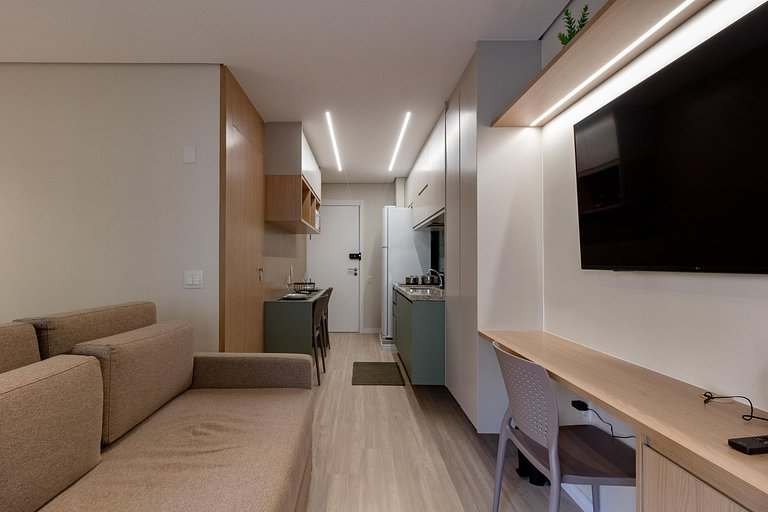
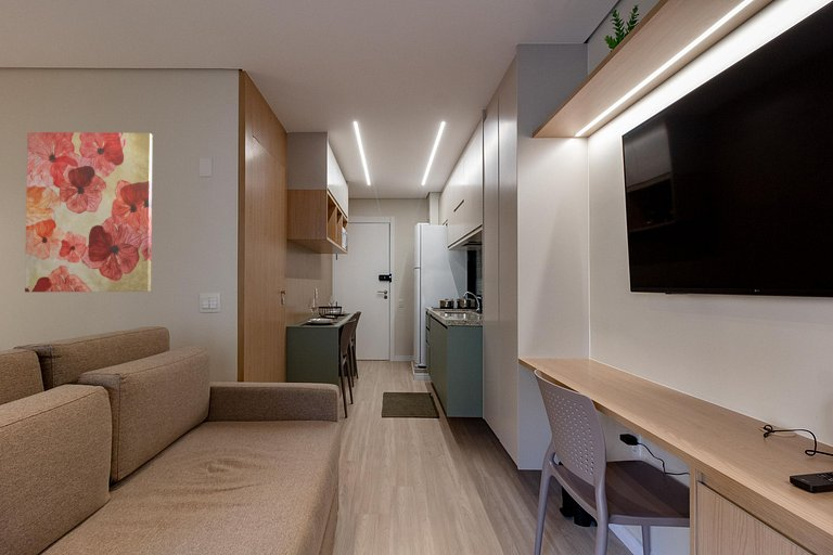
+ wall art [24,131,154,293]
